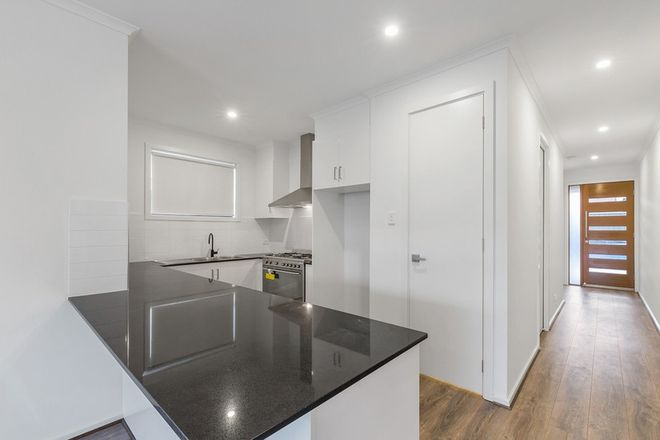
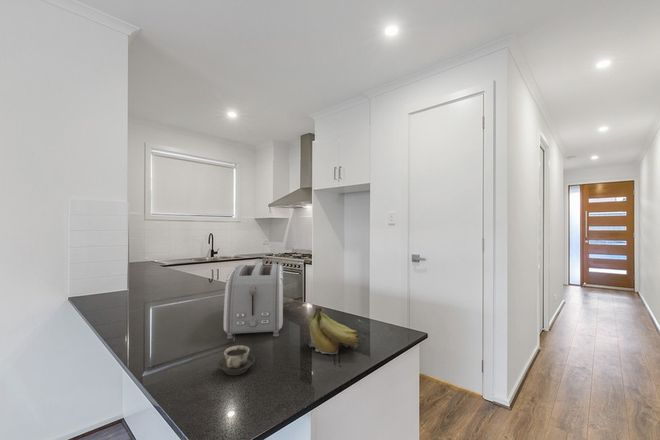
+ toaster [223,263,284,339]
+ cup [216,345,256,376]
+ fruit [306,306,361,355]
